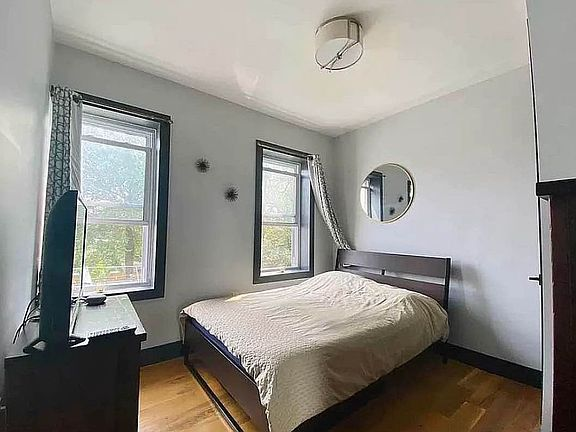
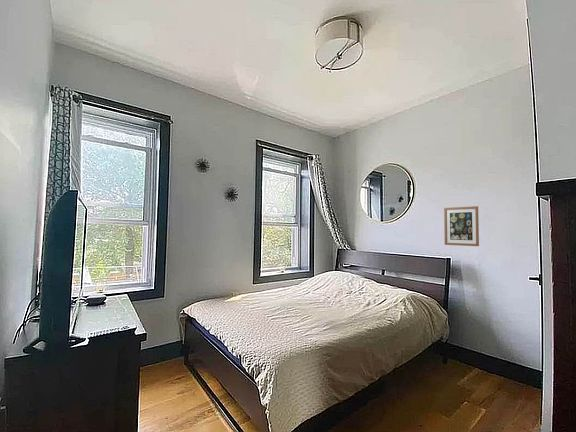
+ wall art [443,205,480,247]
